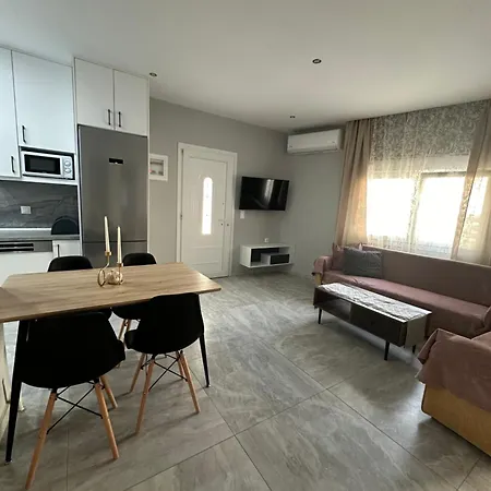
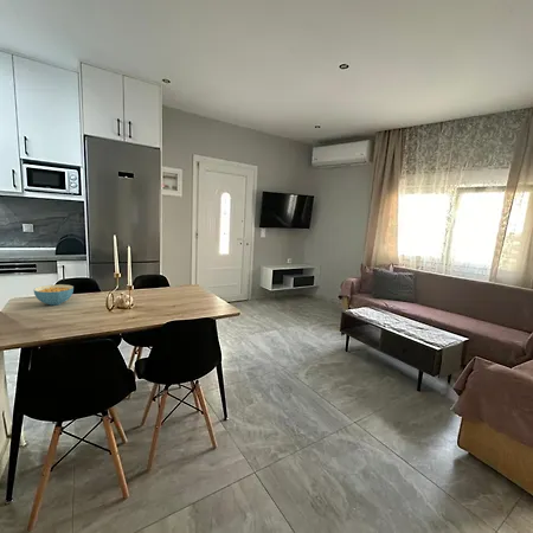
+ cereal bowl [33,283,75,307]
